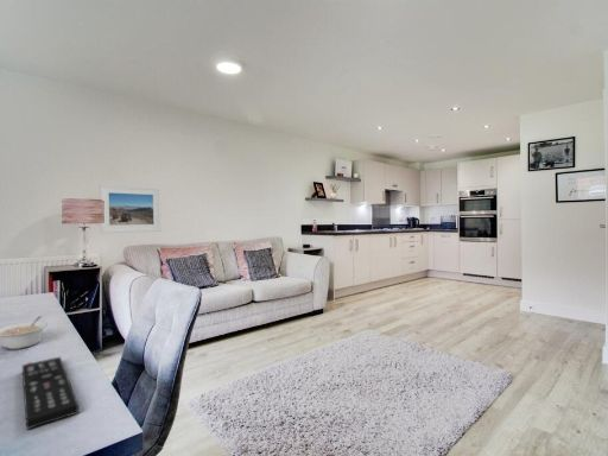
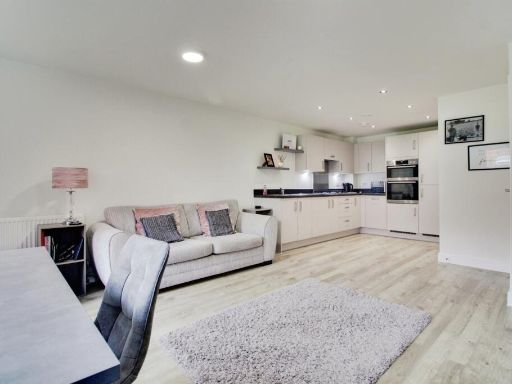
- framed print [99,184,163,234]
- legume [0,315,49,350]
- remote control [21,356,80,431]
